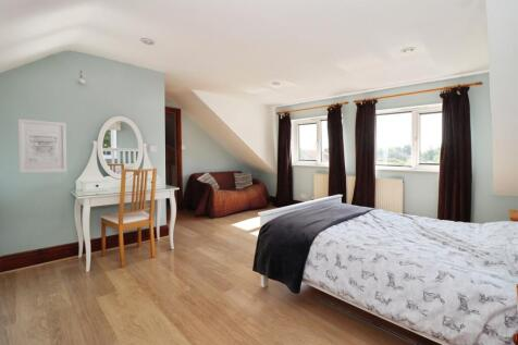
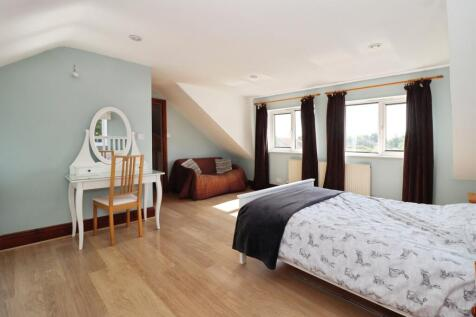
- wall art [17,118,67,174]
